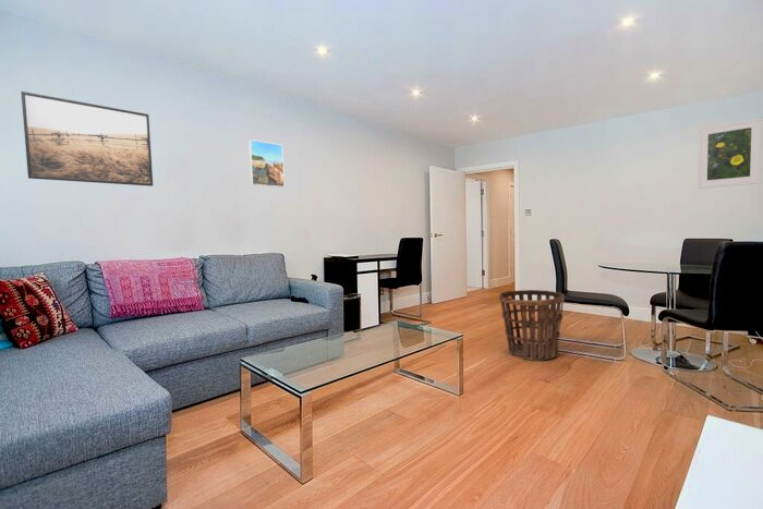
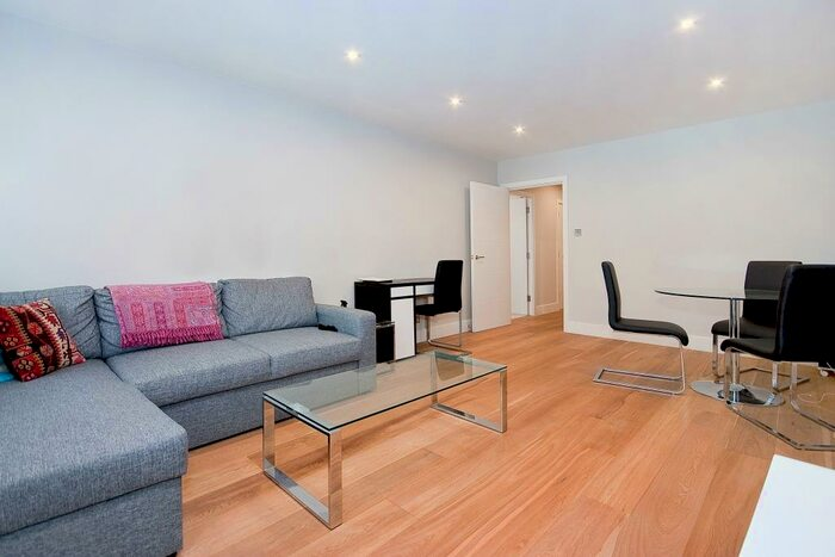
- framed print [21,90,154,187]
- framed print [247,138,286,189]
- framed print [697,117,763,190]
- basket [498,289,566,362]
